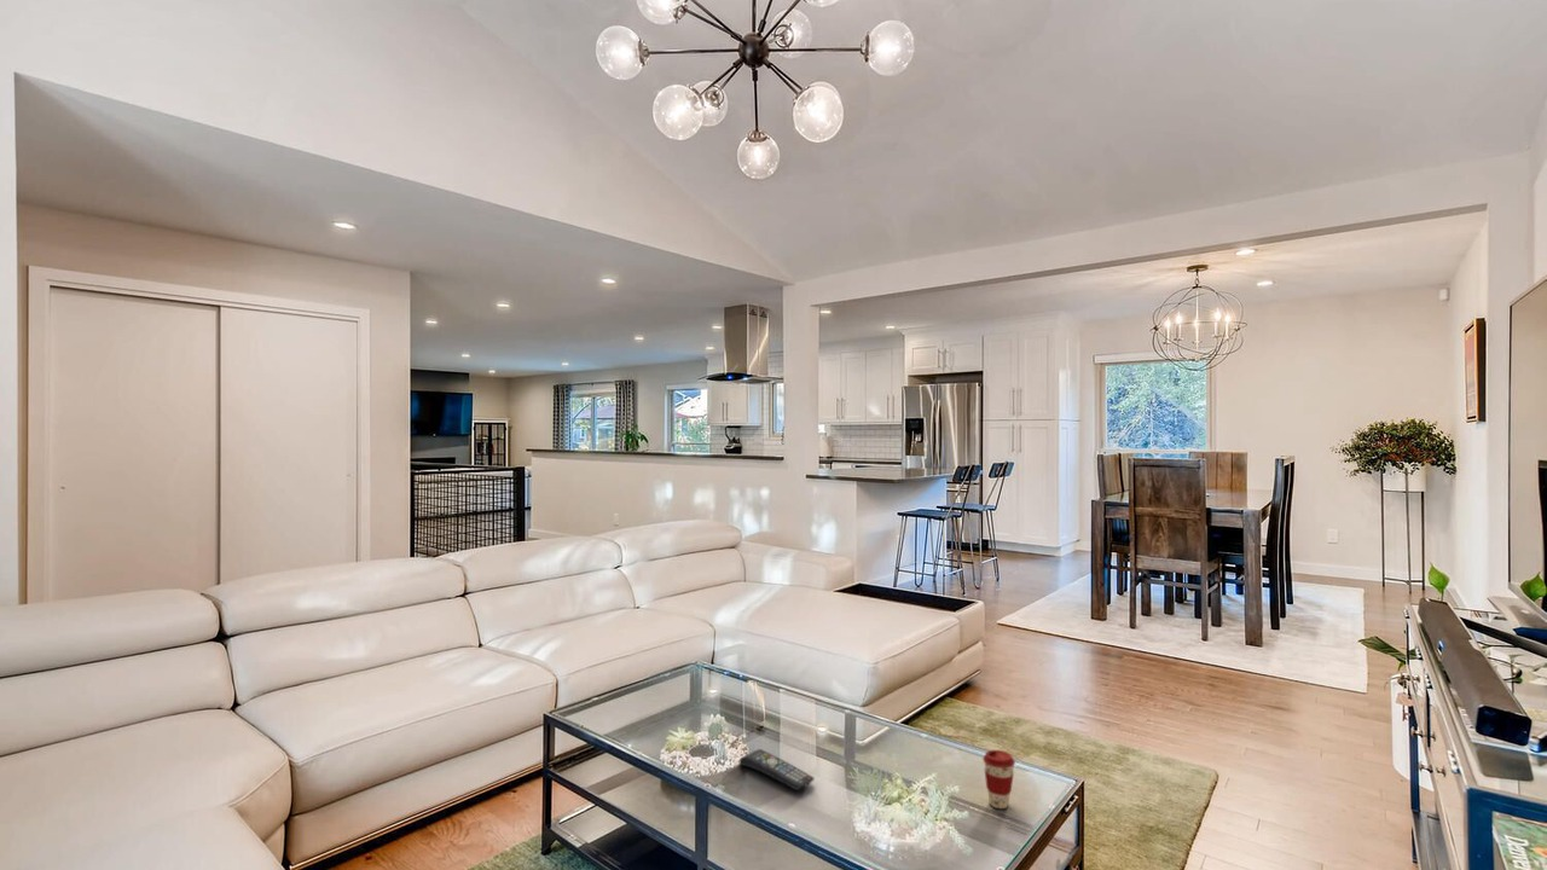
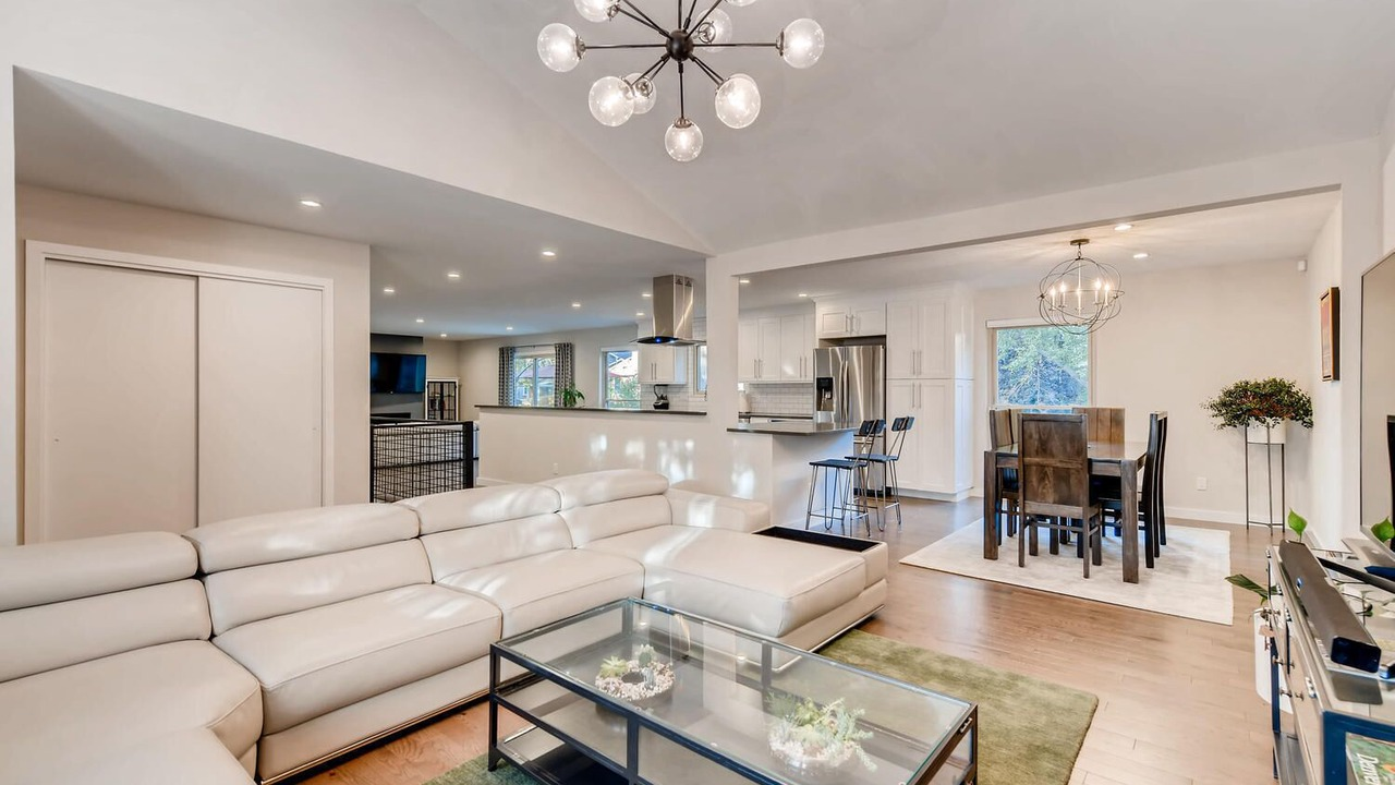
- remote control [738,748,816,791]
- coffee cup [981,749,1016,810]
